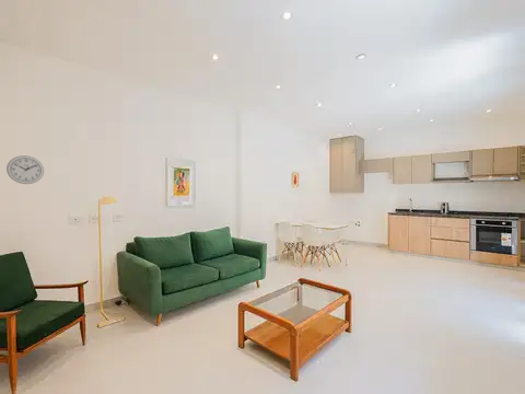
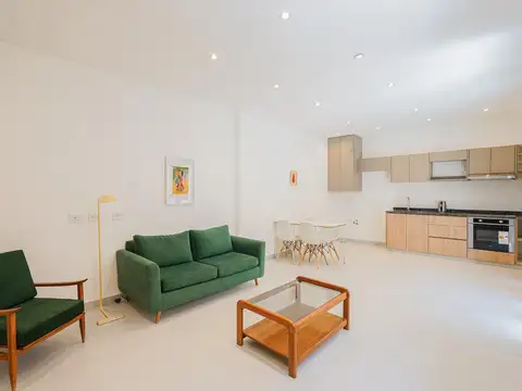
- wall clock [5,154,45,185]
